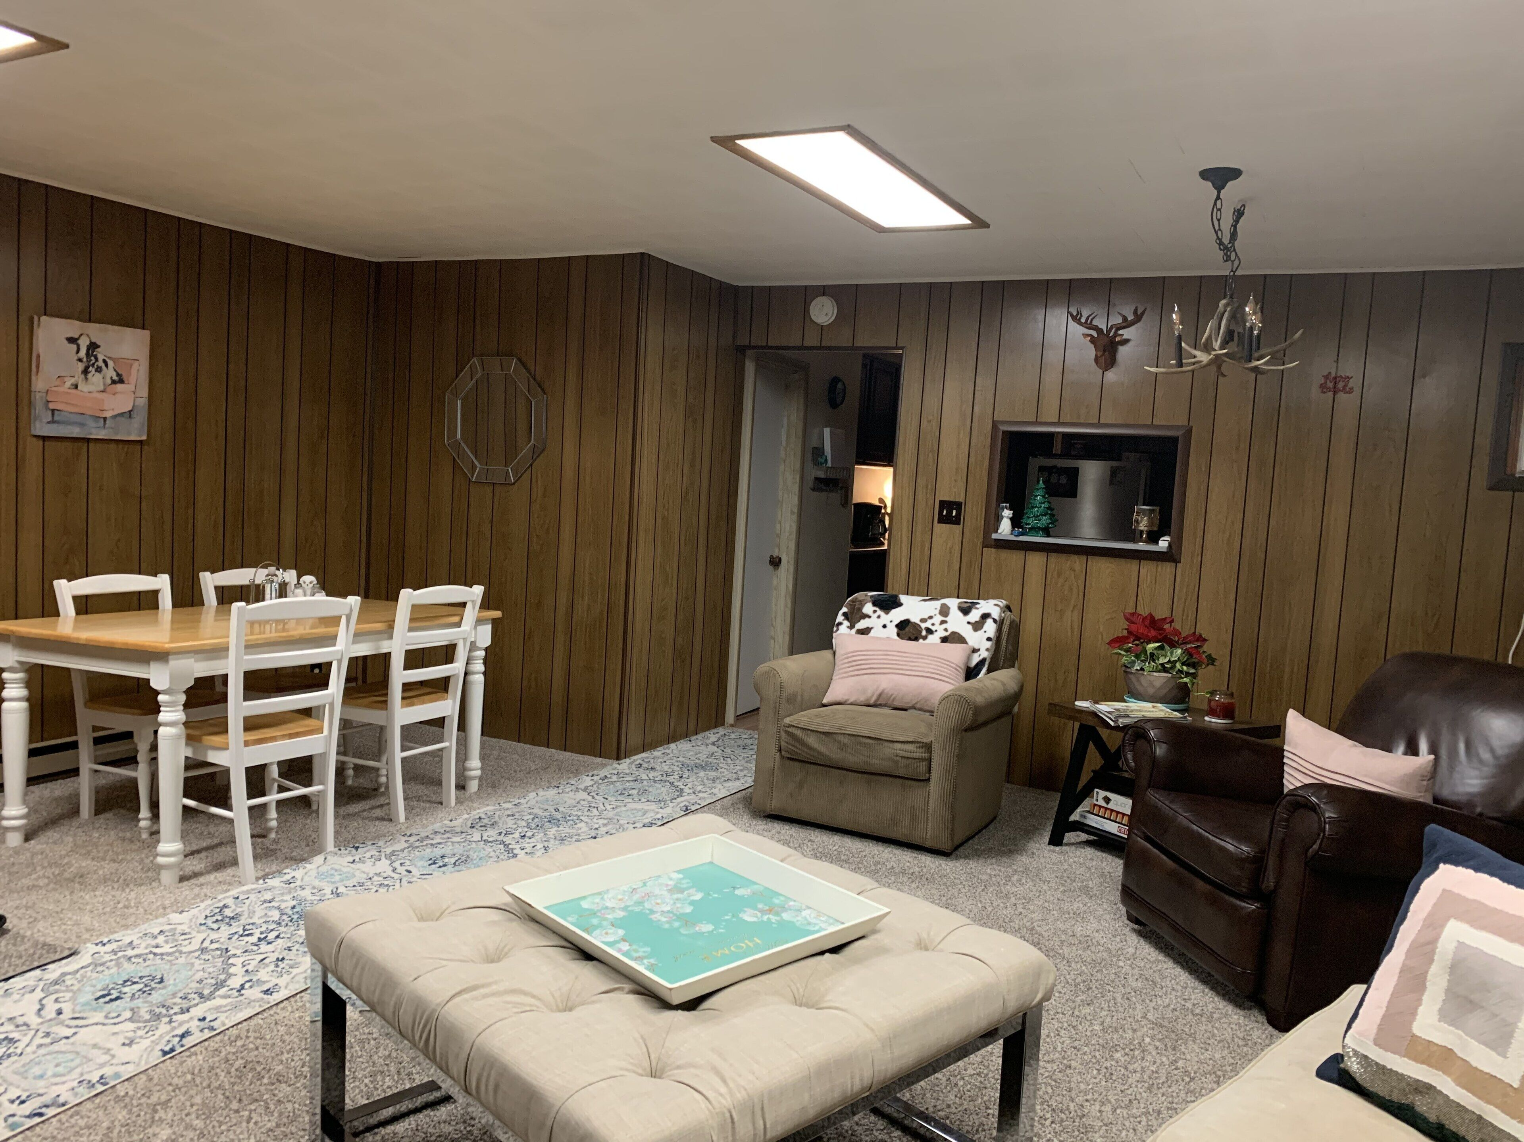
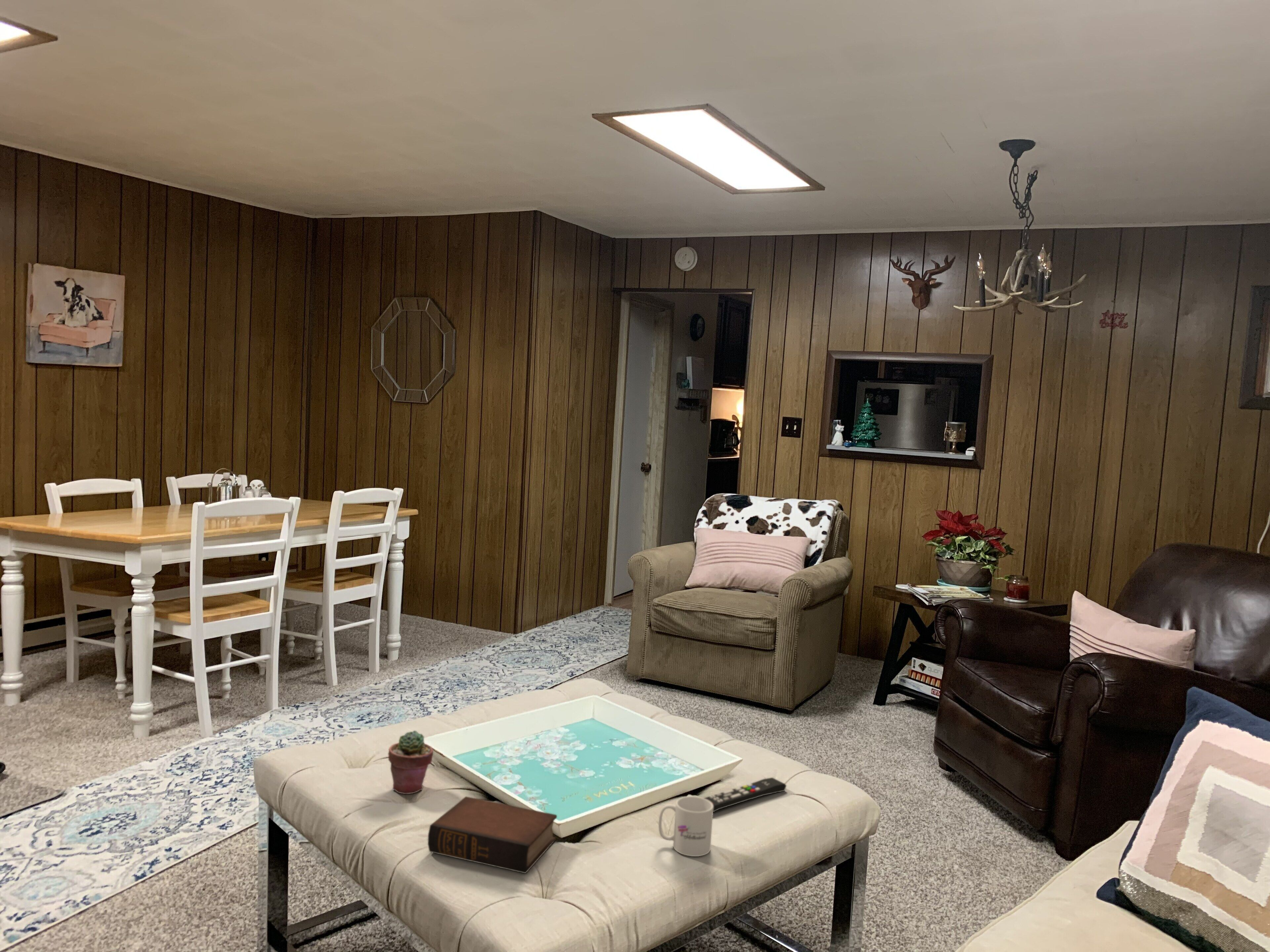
+ book [427,796,557,874]
+ potted succulent [388,730,434,794]
+ mug [658,796,713,857]
+ remote control [704,777,787,812]
